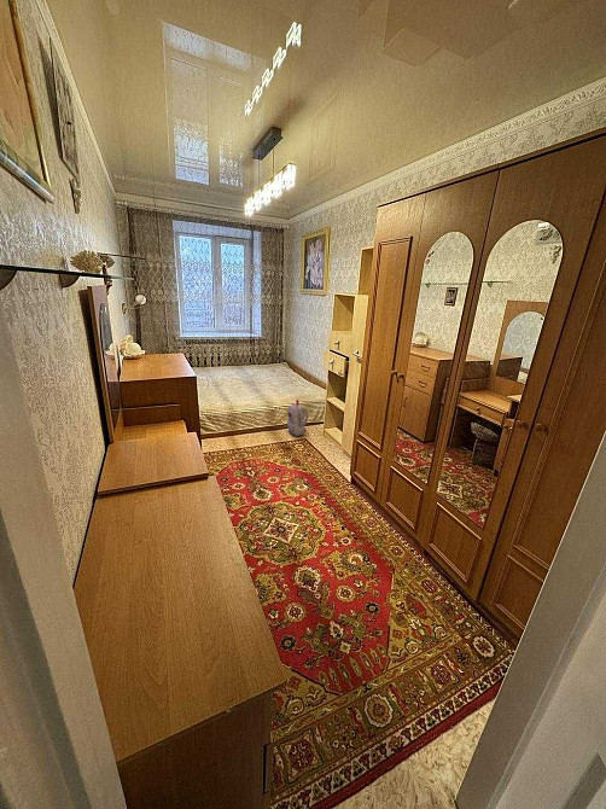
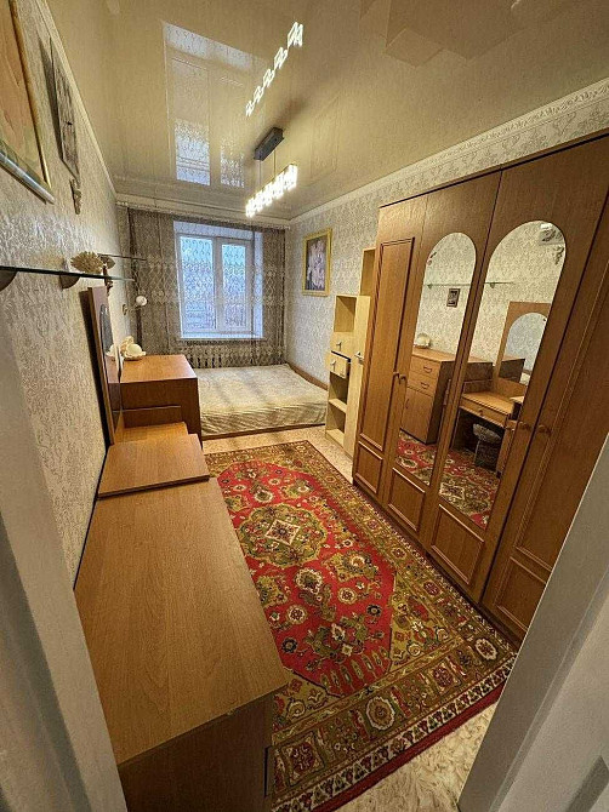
- backpack [286,398,309,437]
